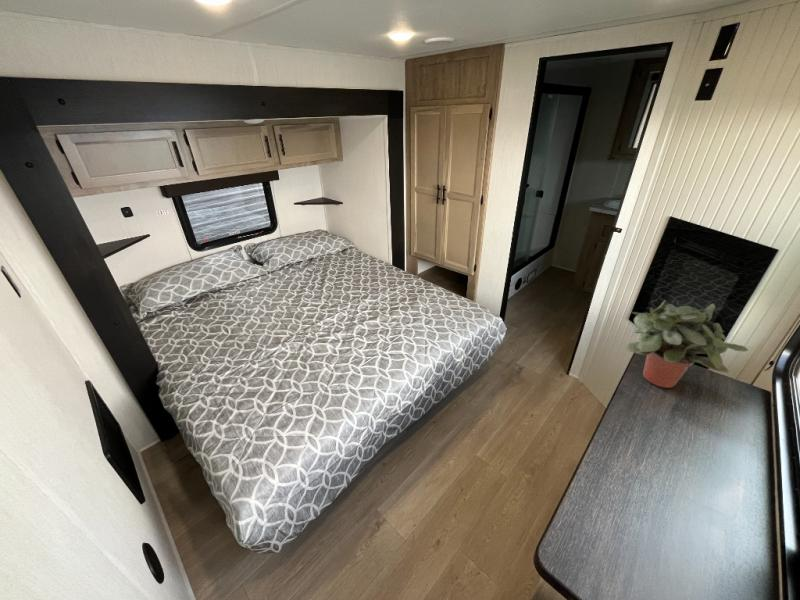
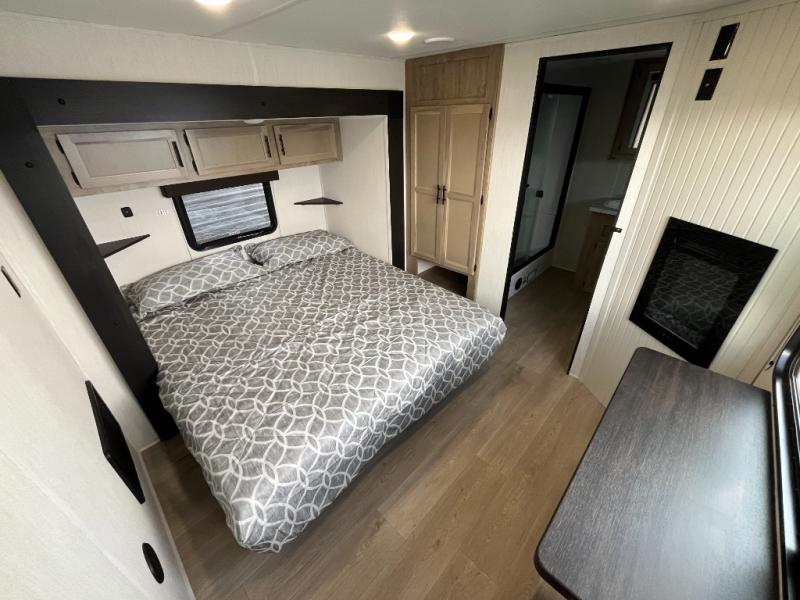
- potted plant [625,299,749,389]
